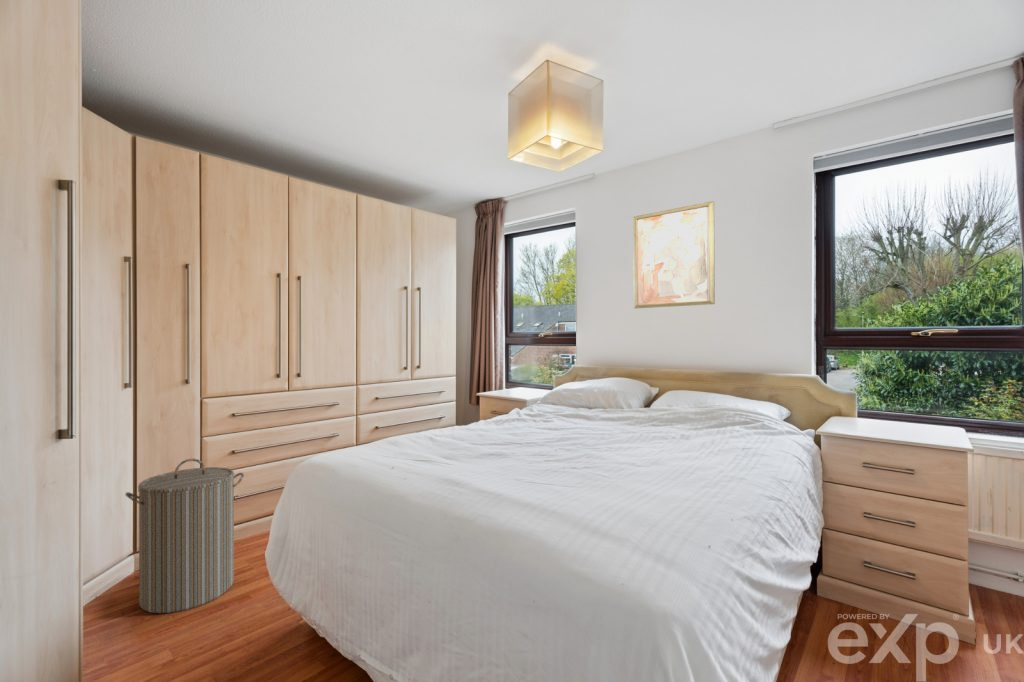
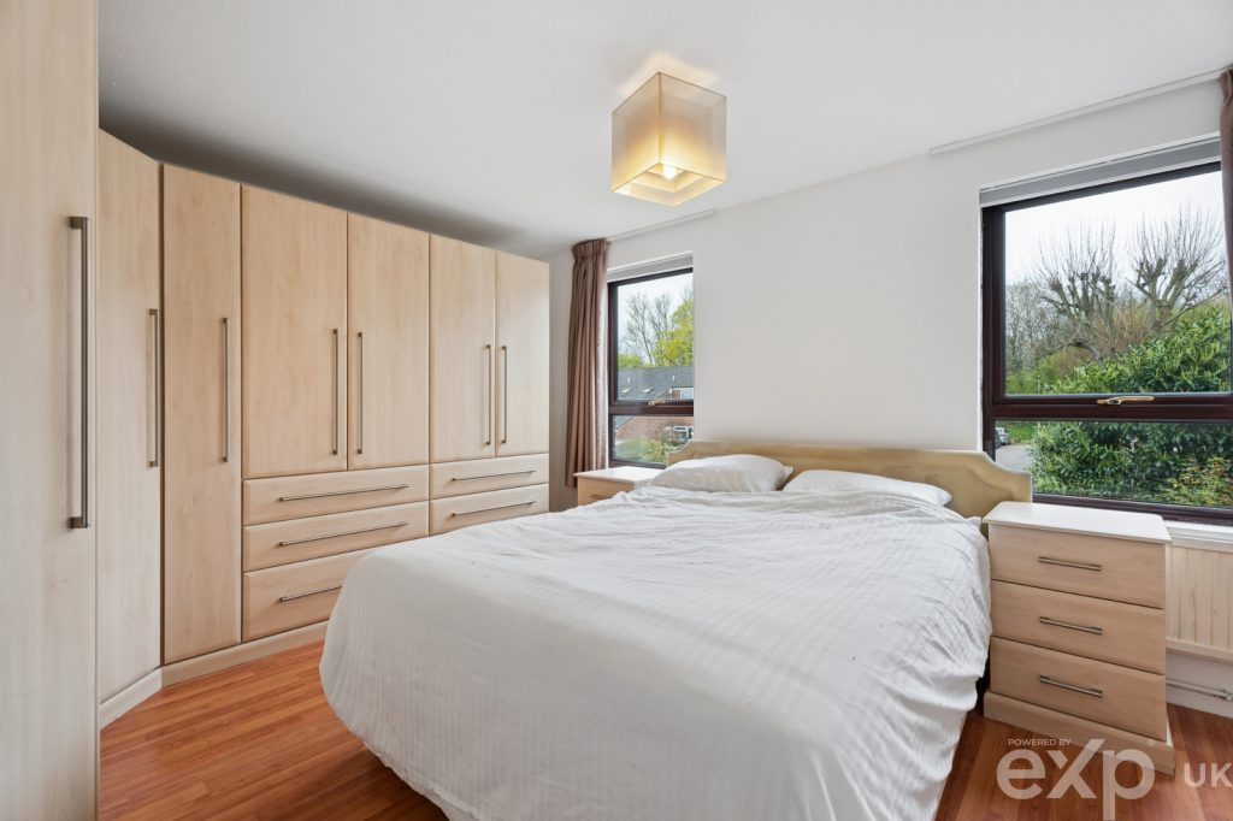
- laundry hamper [124,458,245,614]
- wall art [632,200,716,310]
